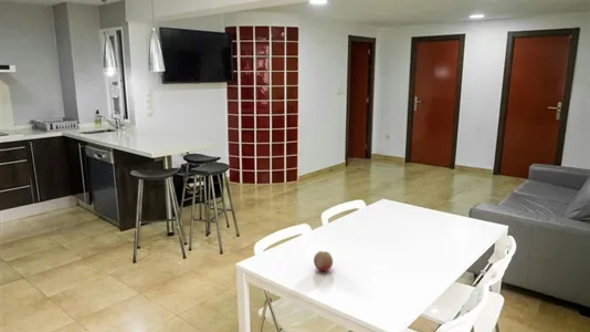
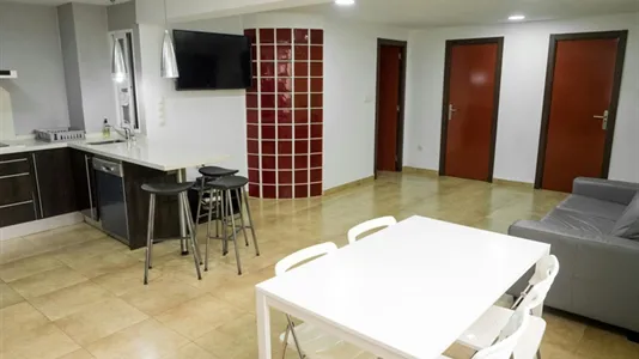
- fruit [313,250,334,272]
